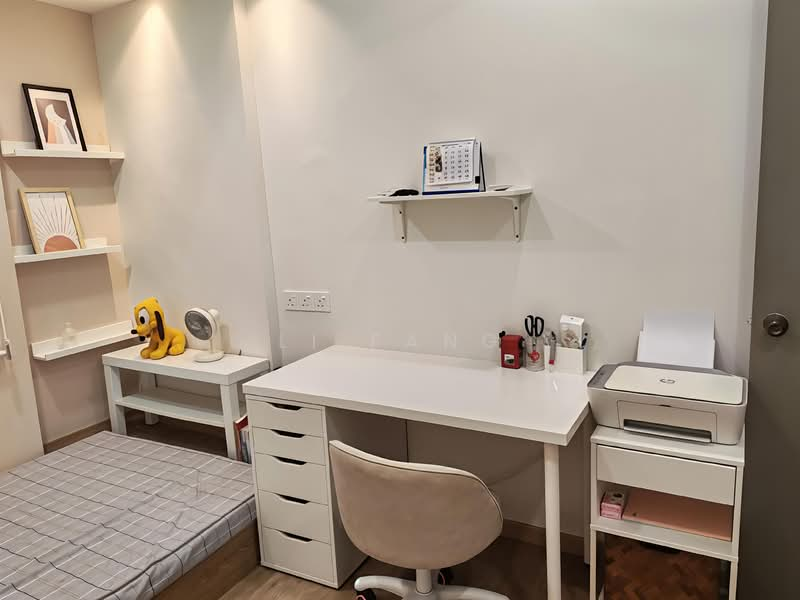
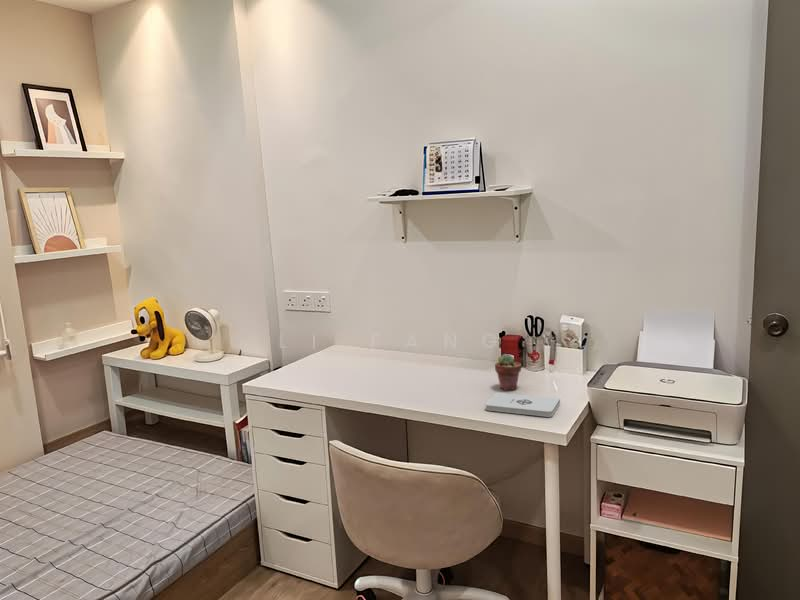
+ potted succulent [494,353,522,391]
+ notepad [485,392,561,418]
